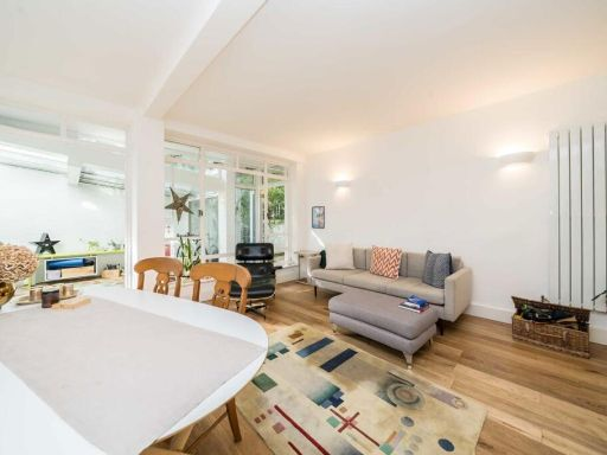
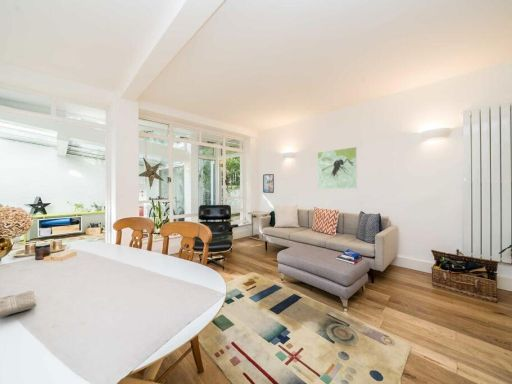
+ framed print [317,146,358,190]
+ washcloth [0,290,38,318]
